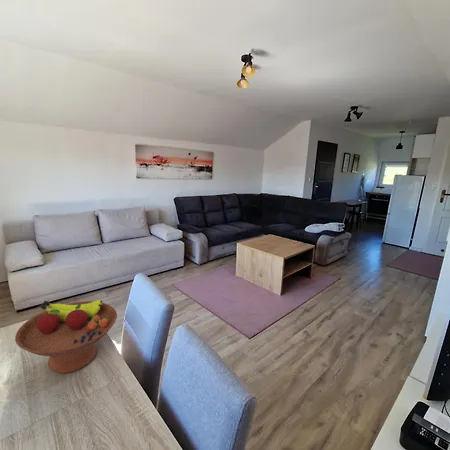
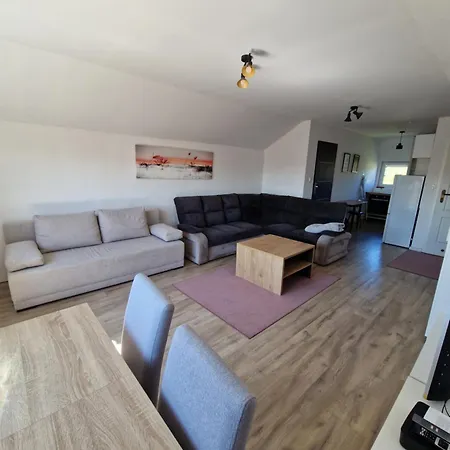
- fruit bowl [14,299,118,375]
